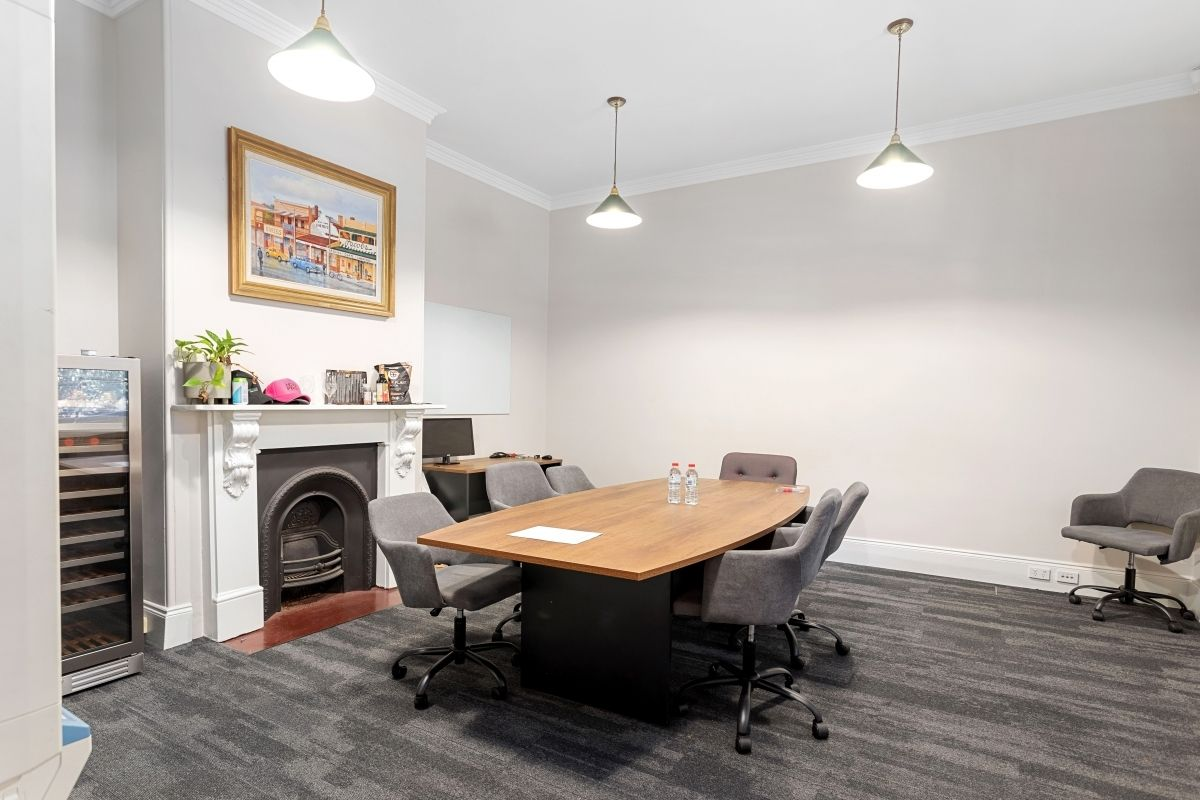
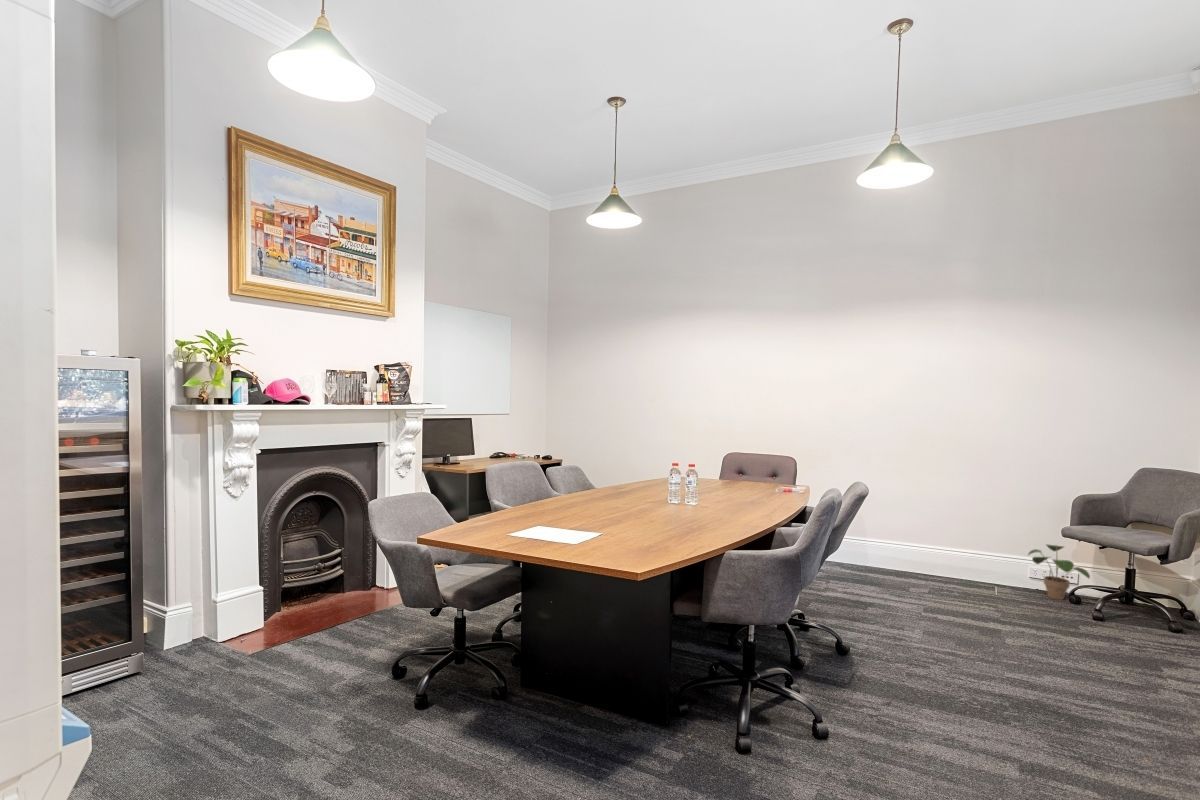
+ potted plant [1027,543,1091,601]
